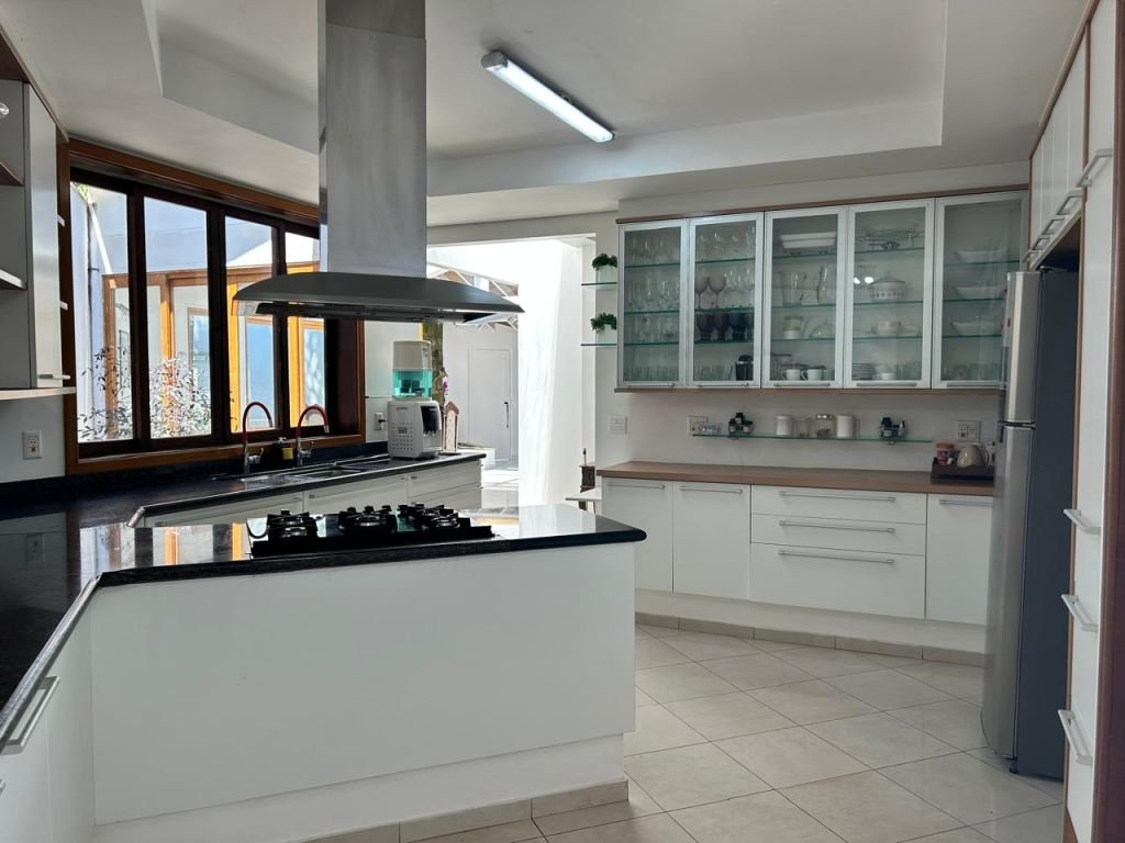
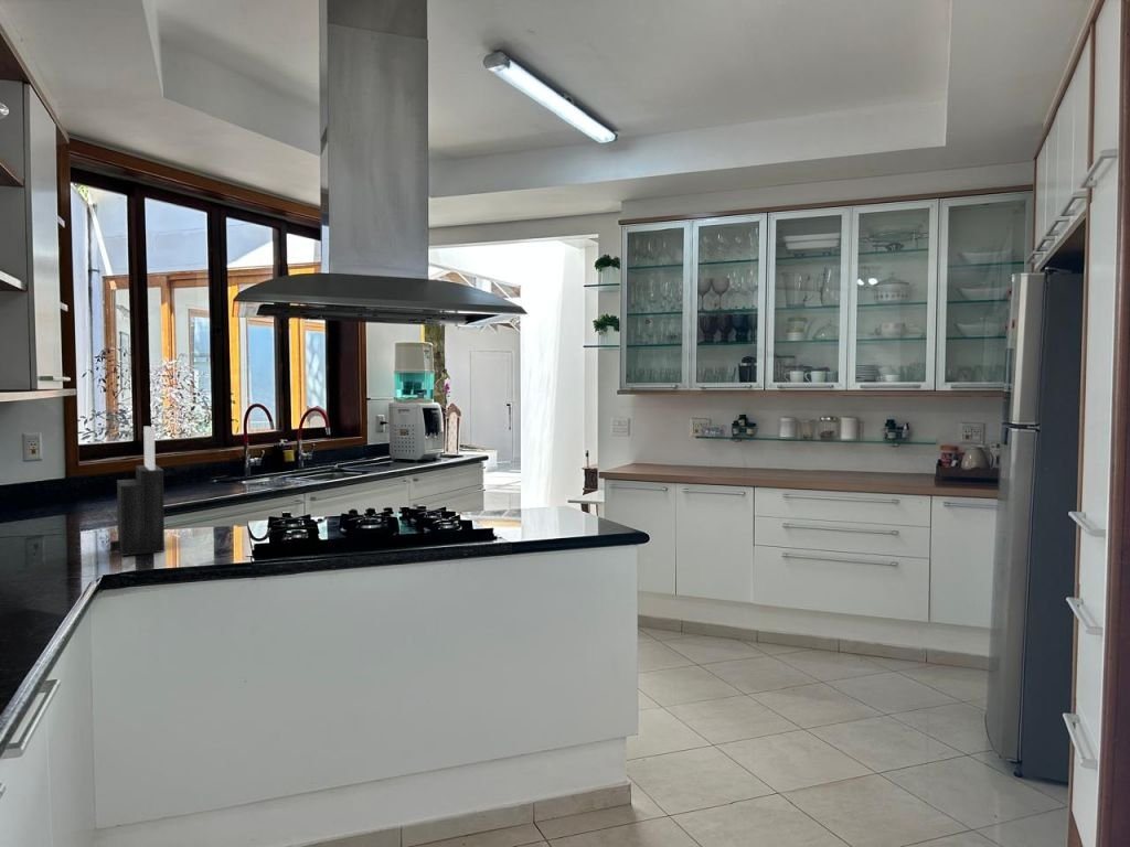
+ knife block [109,426,166,557]
